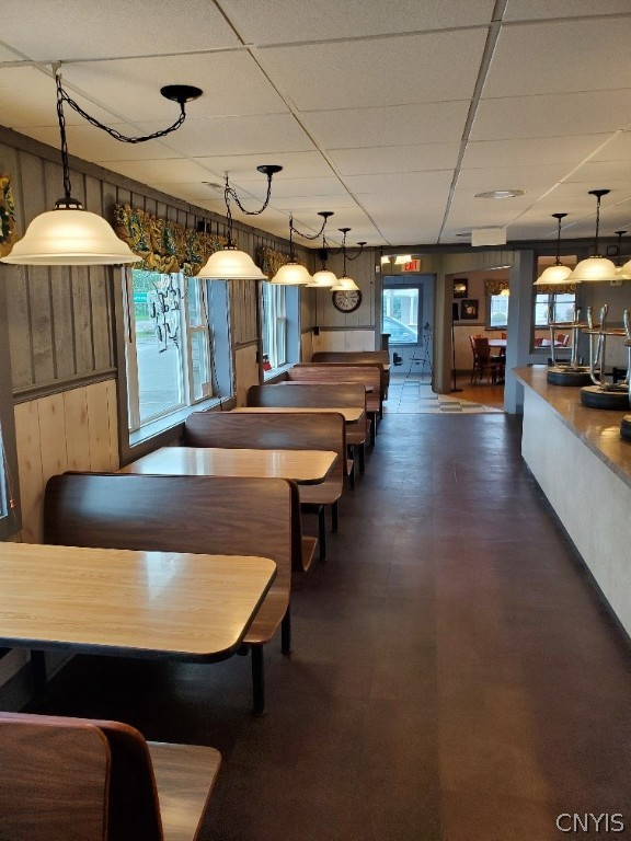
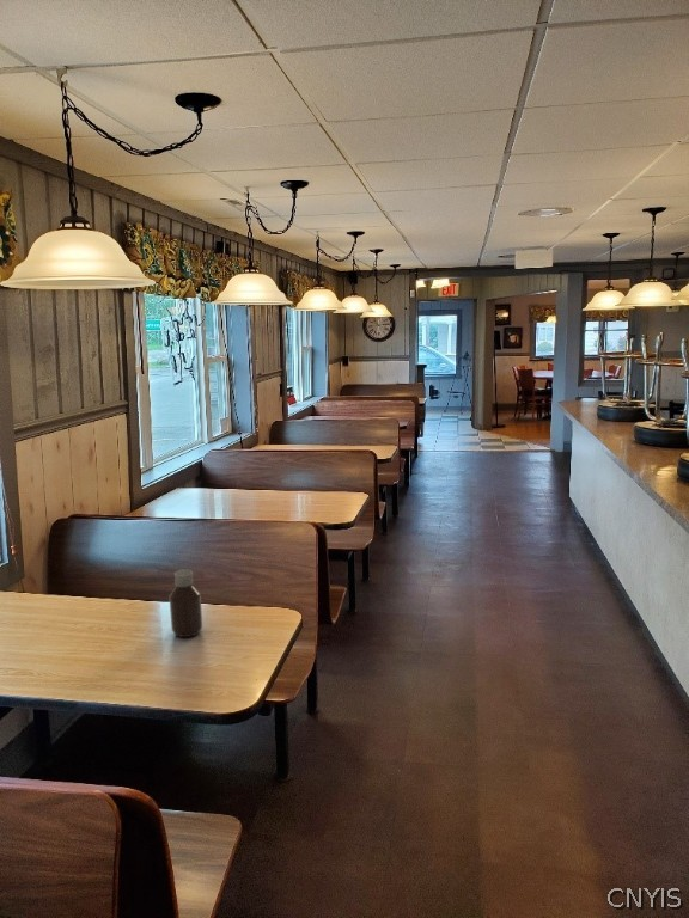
+ bottle [169,568,203,638]
